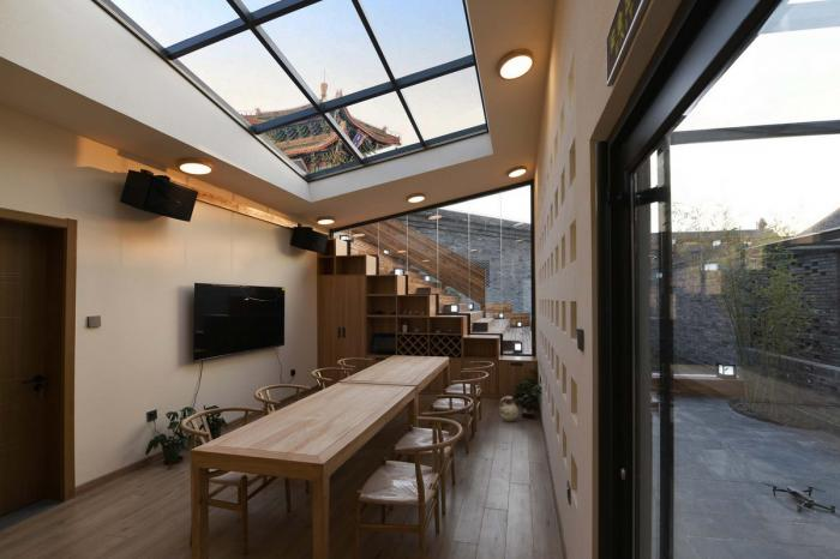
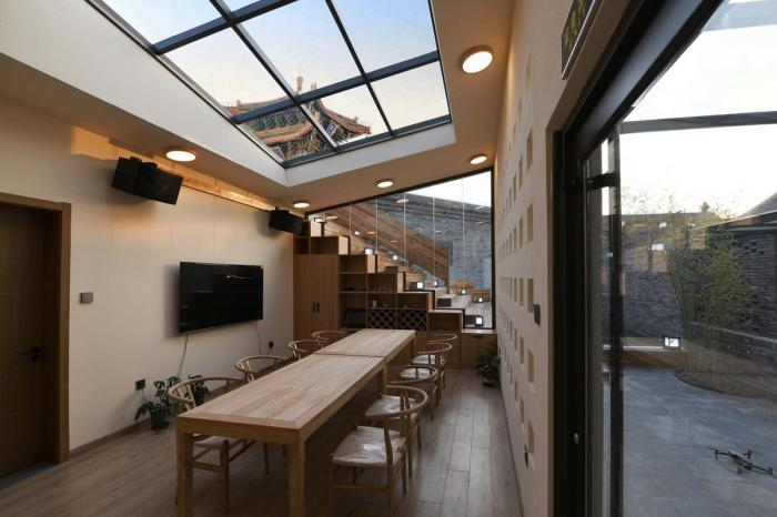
- ceramic jug [498,395,520,423]
